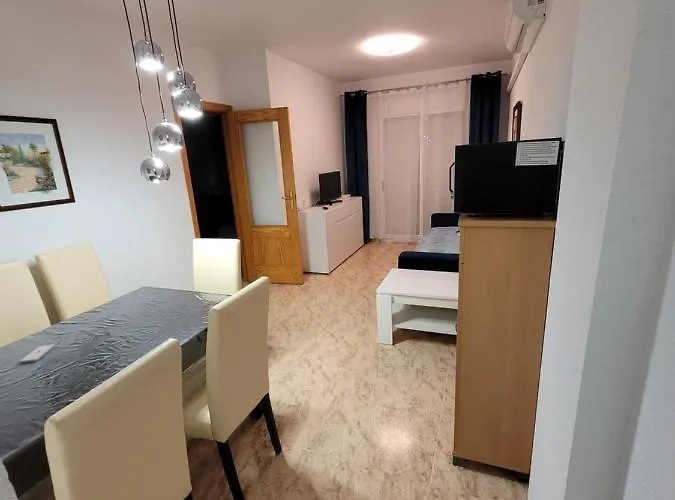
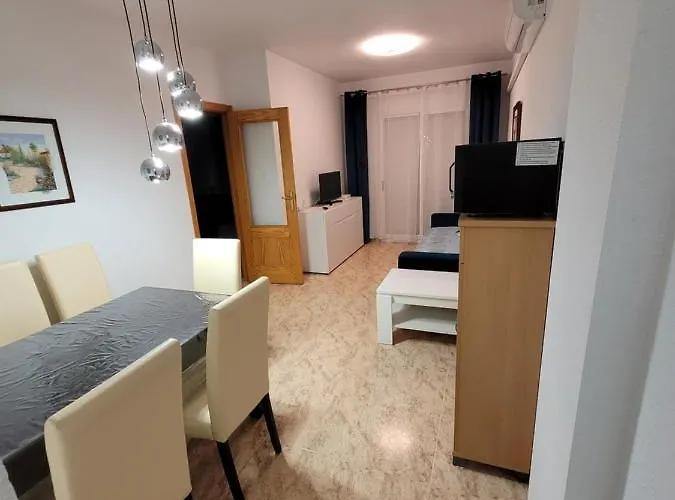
- smartphone [19,343,56,364]
